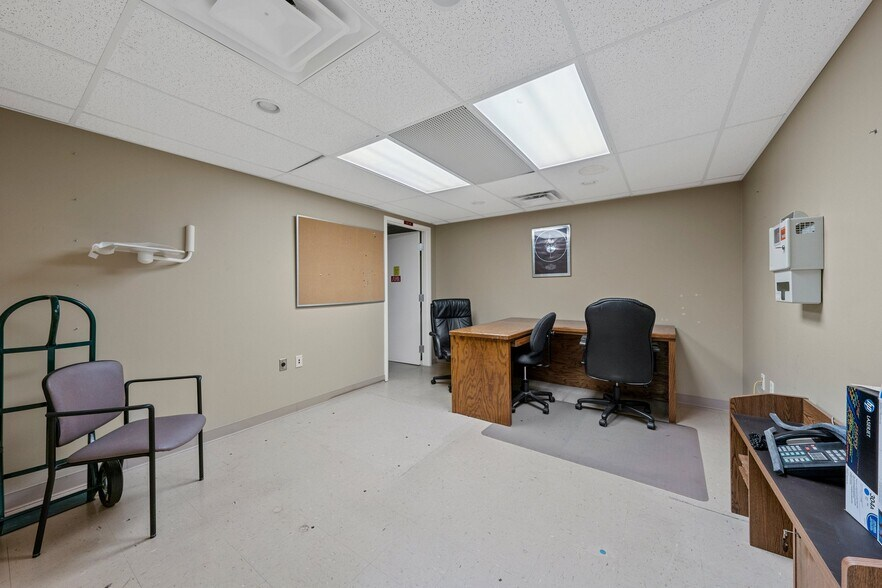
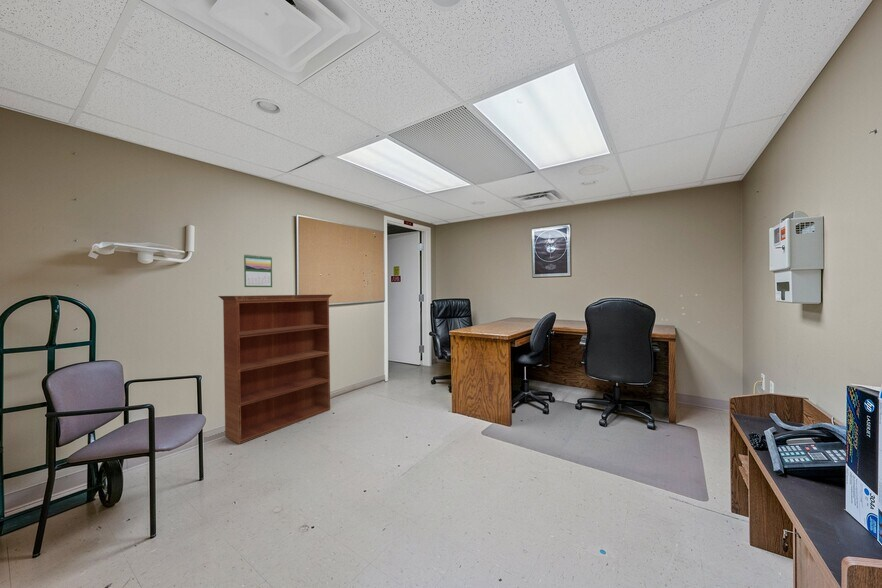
+ calendar [243,253,273,288]
+ bookcase [217,294,333,445]
